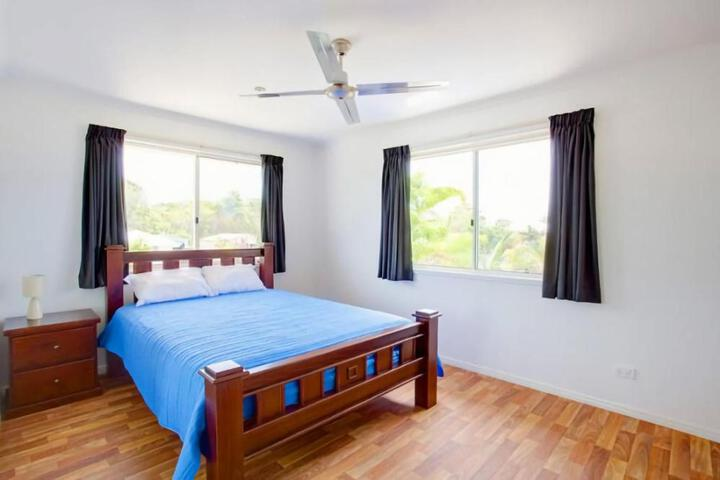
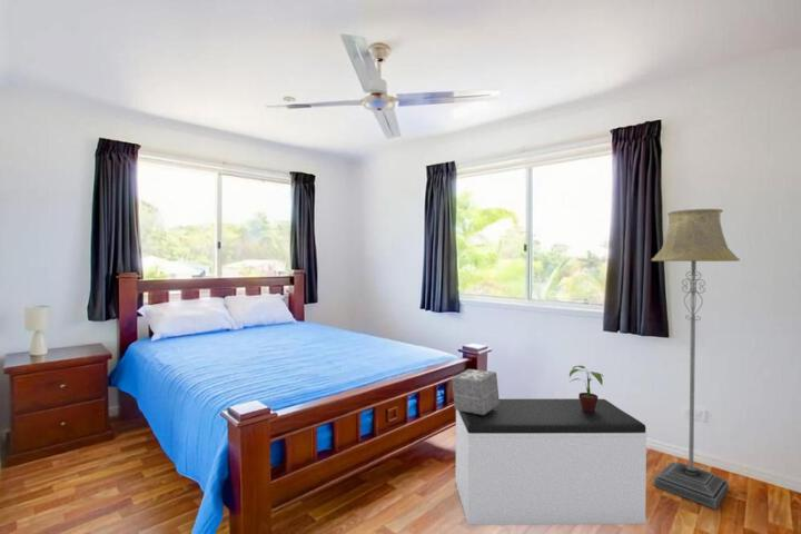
+ bench [455,398,649,526]
+ decorative box [451,368,501,415]
+ potted plant [568,365,604,412]
+ floor lamp [651,208,741,510]
